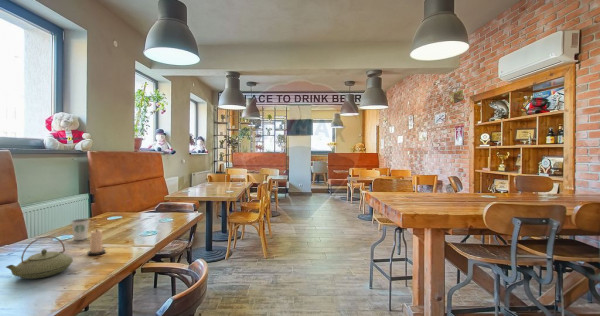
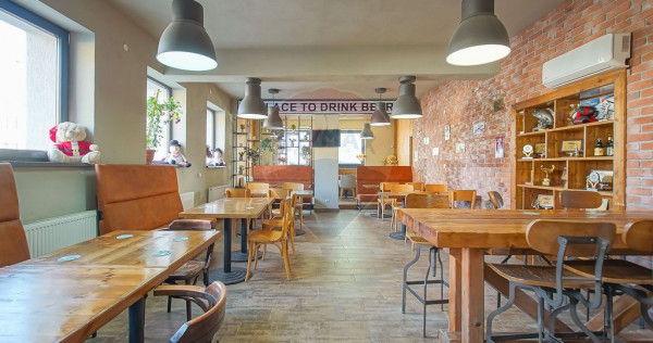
- dixie cup [70,218,91,241]
- candle [87,228,106,256]
- teapot [5,235,74,280]
